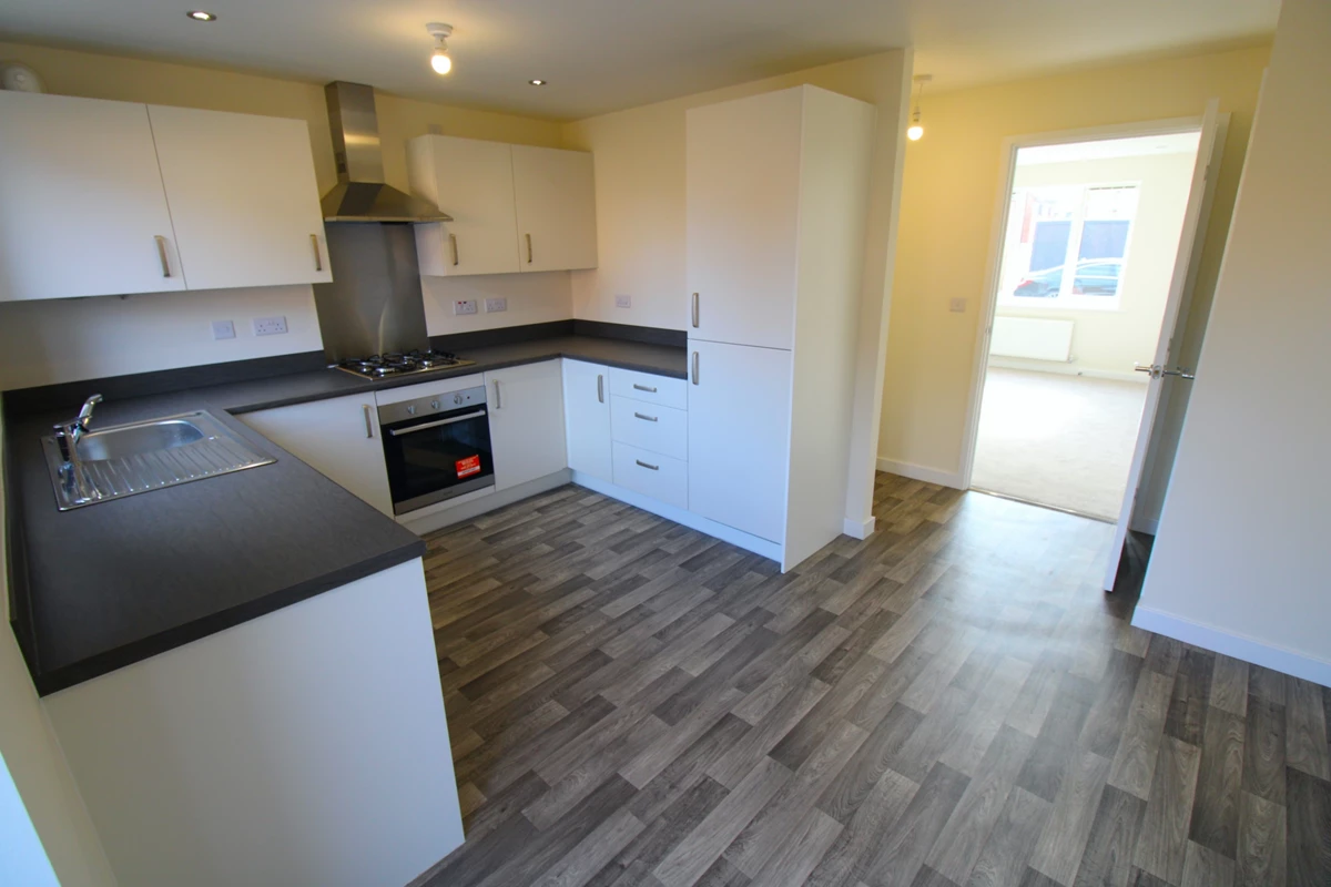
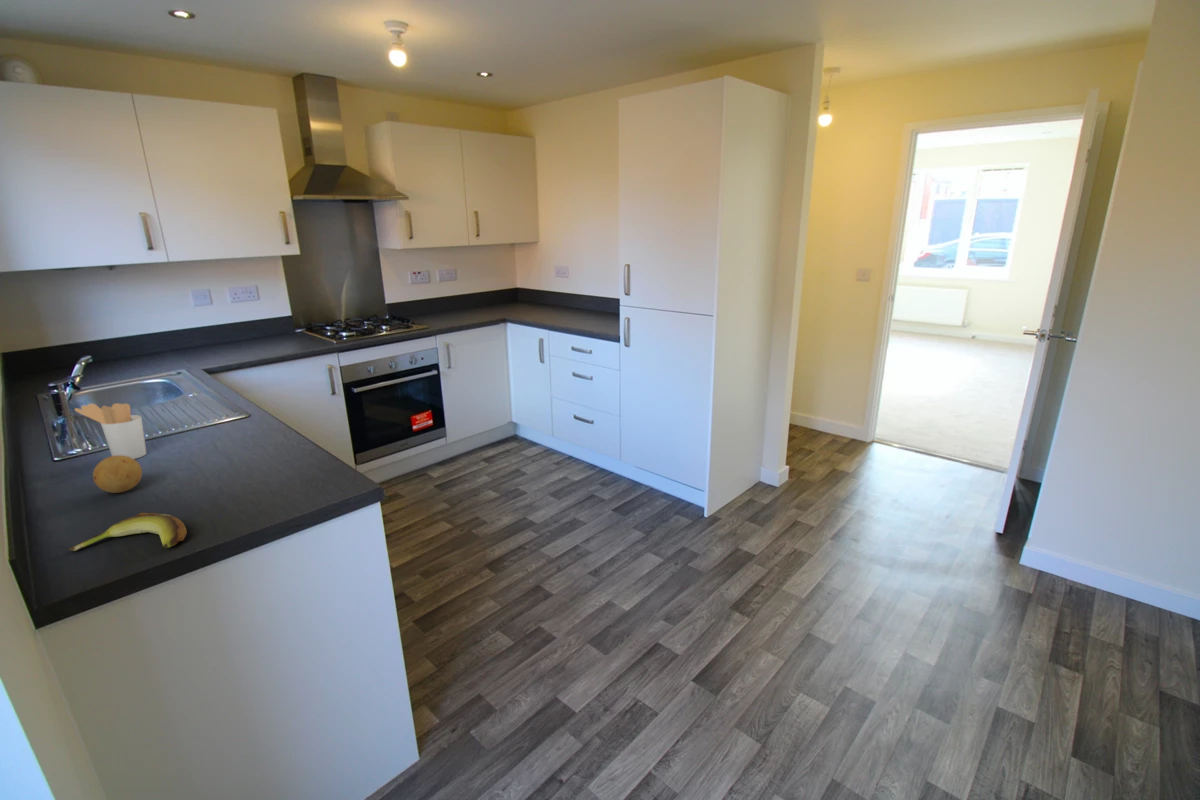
+ fruit [92,455,143,494]
+ utensil holder [73,402,147,460]
+ banana [68,512,188,552]
